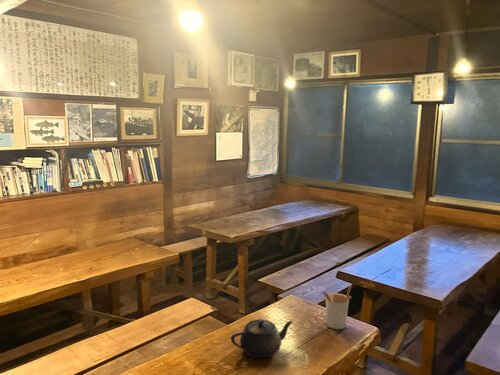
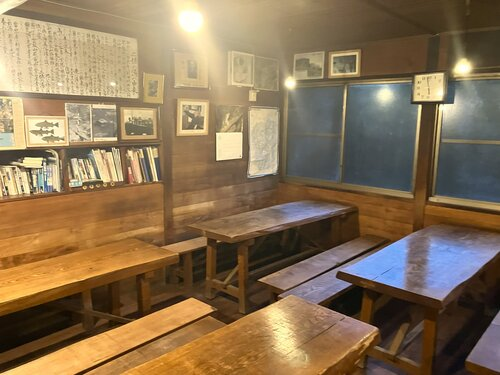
- utensil holder [321,284,353,330]
- teapot [230,318,294,359]
